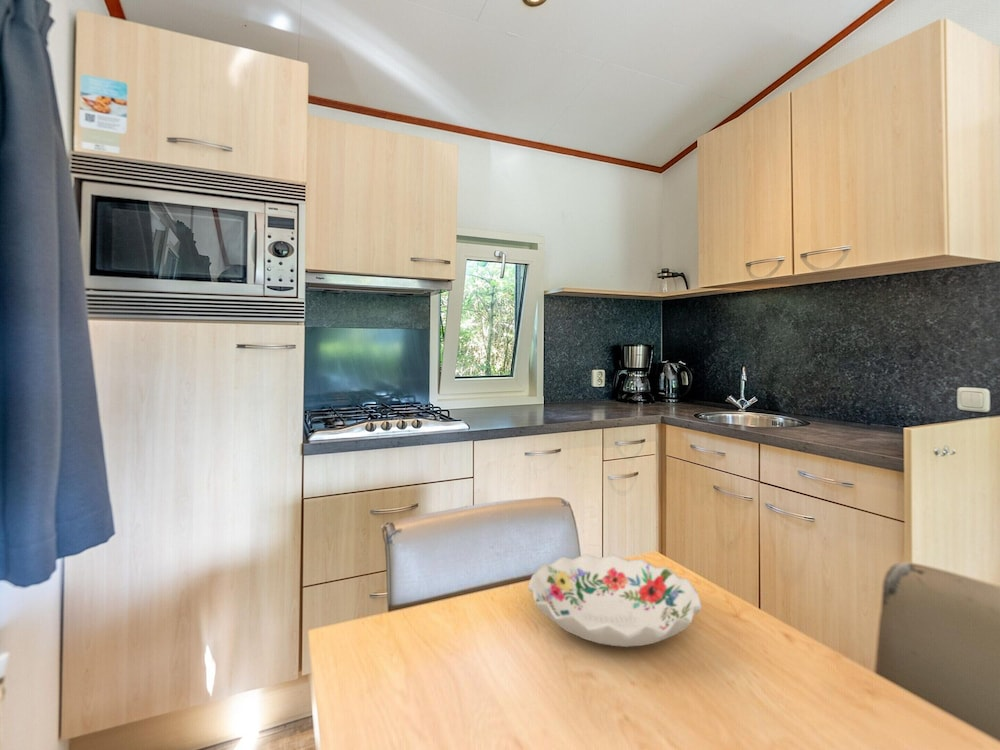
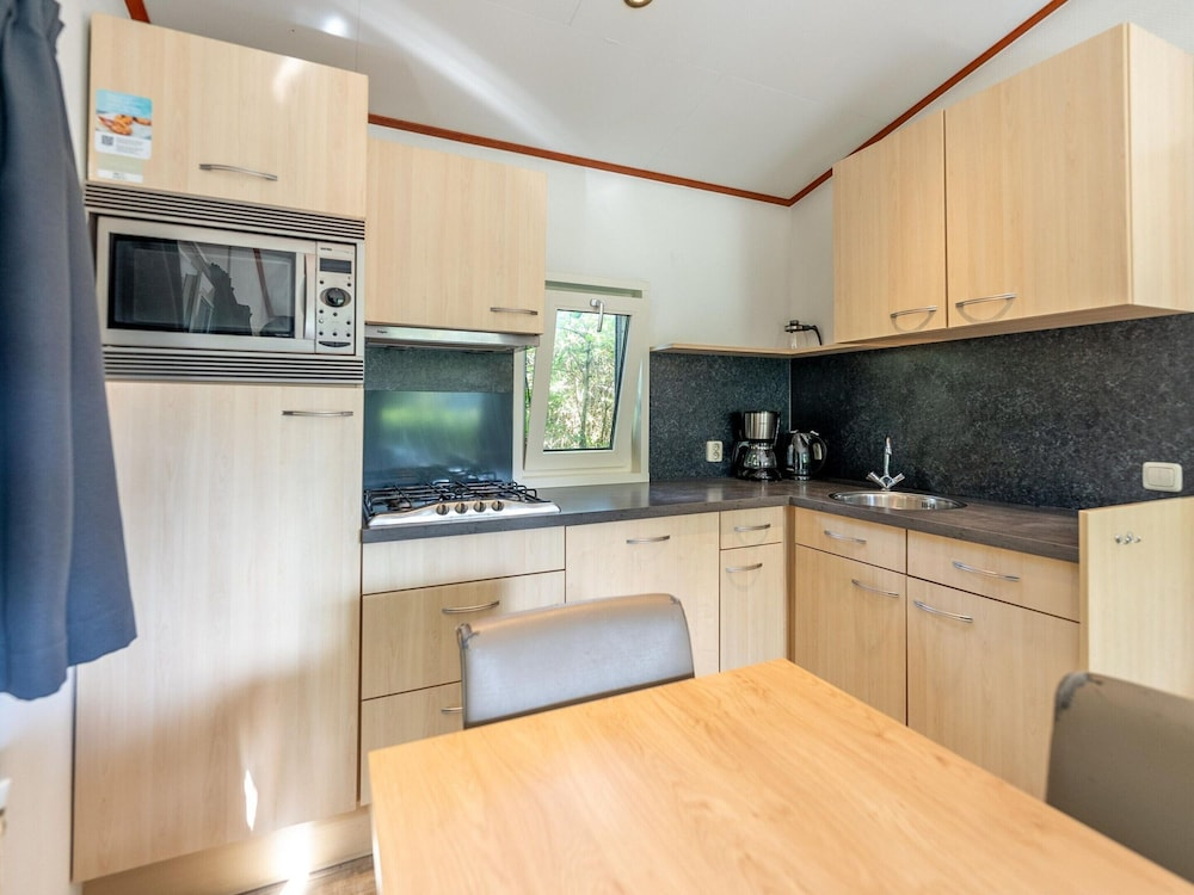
- decorative bowl [527,553,703,648]
